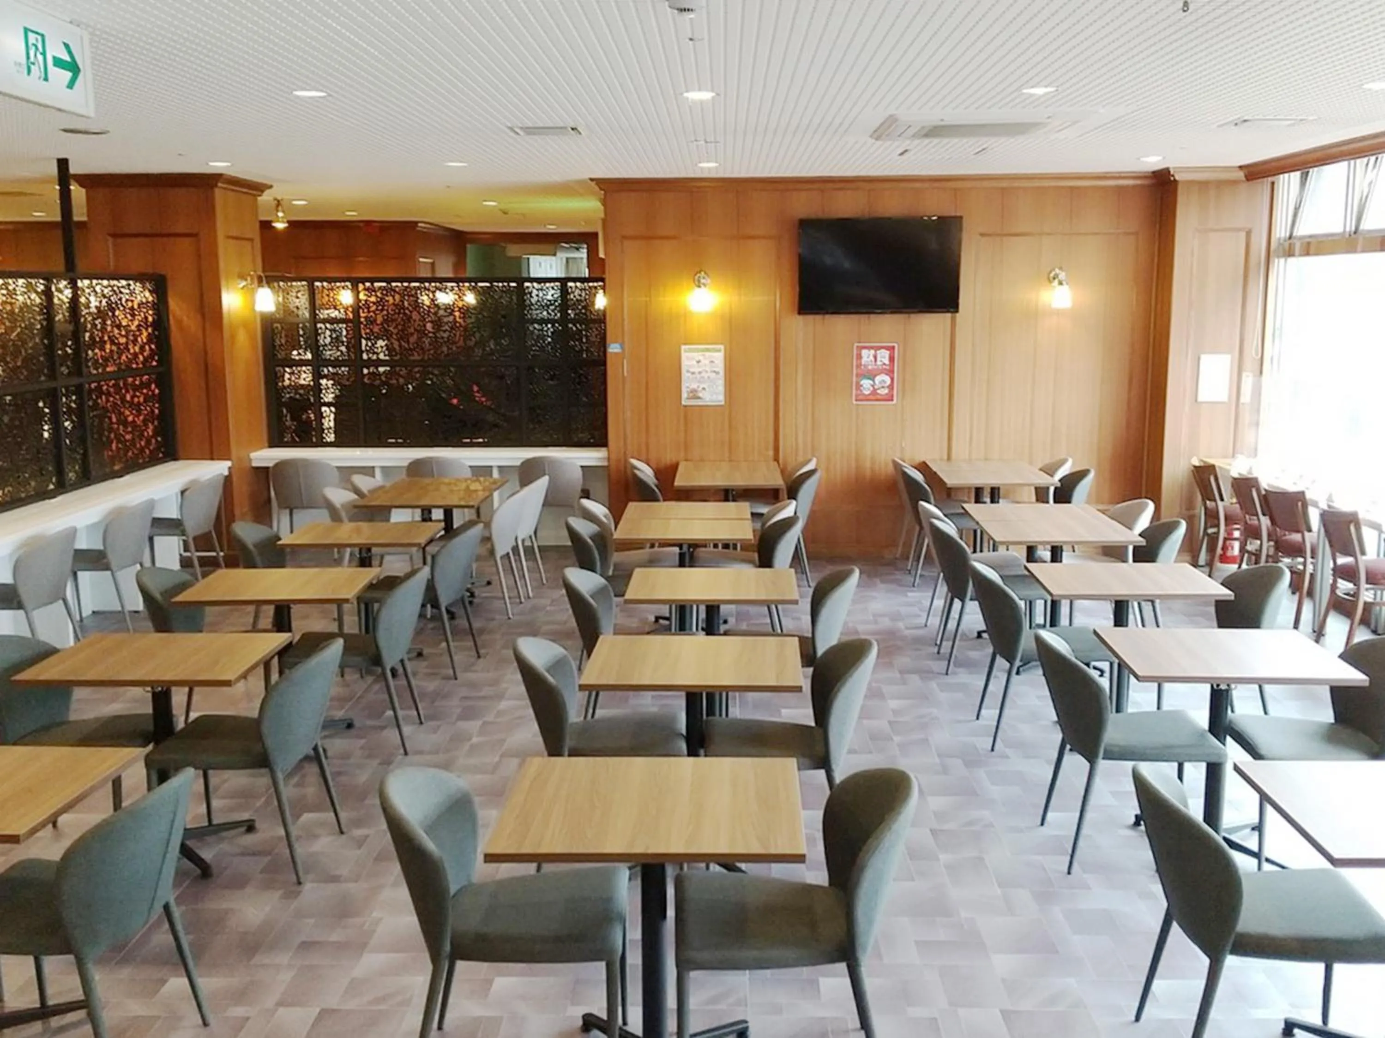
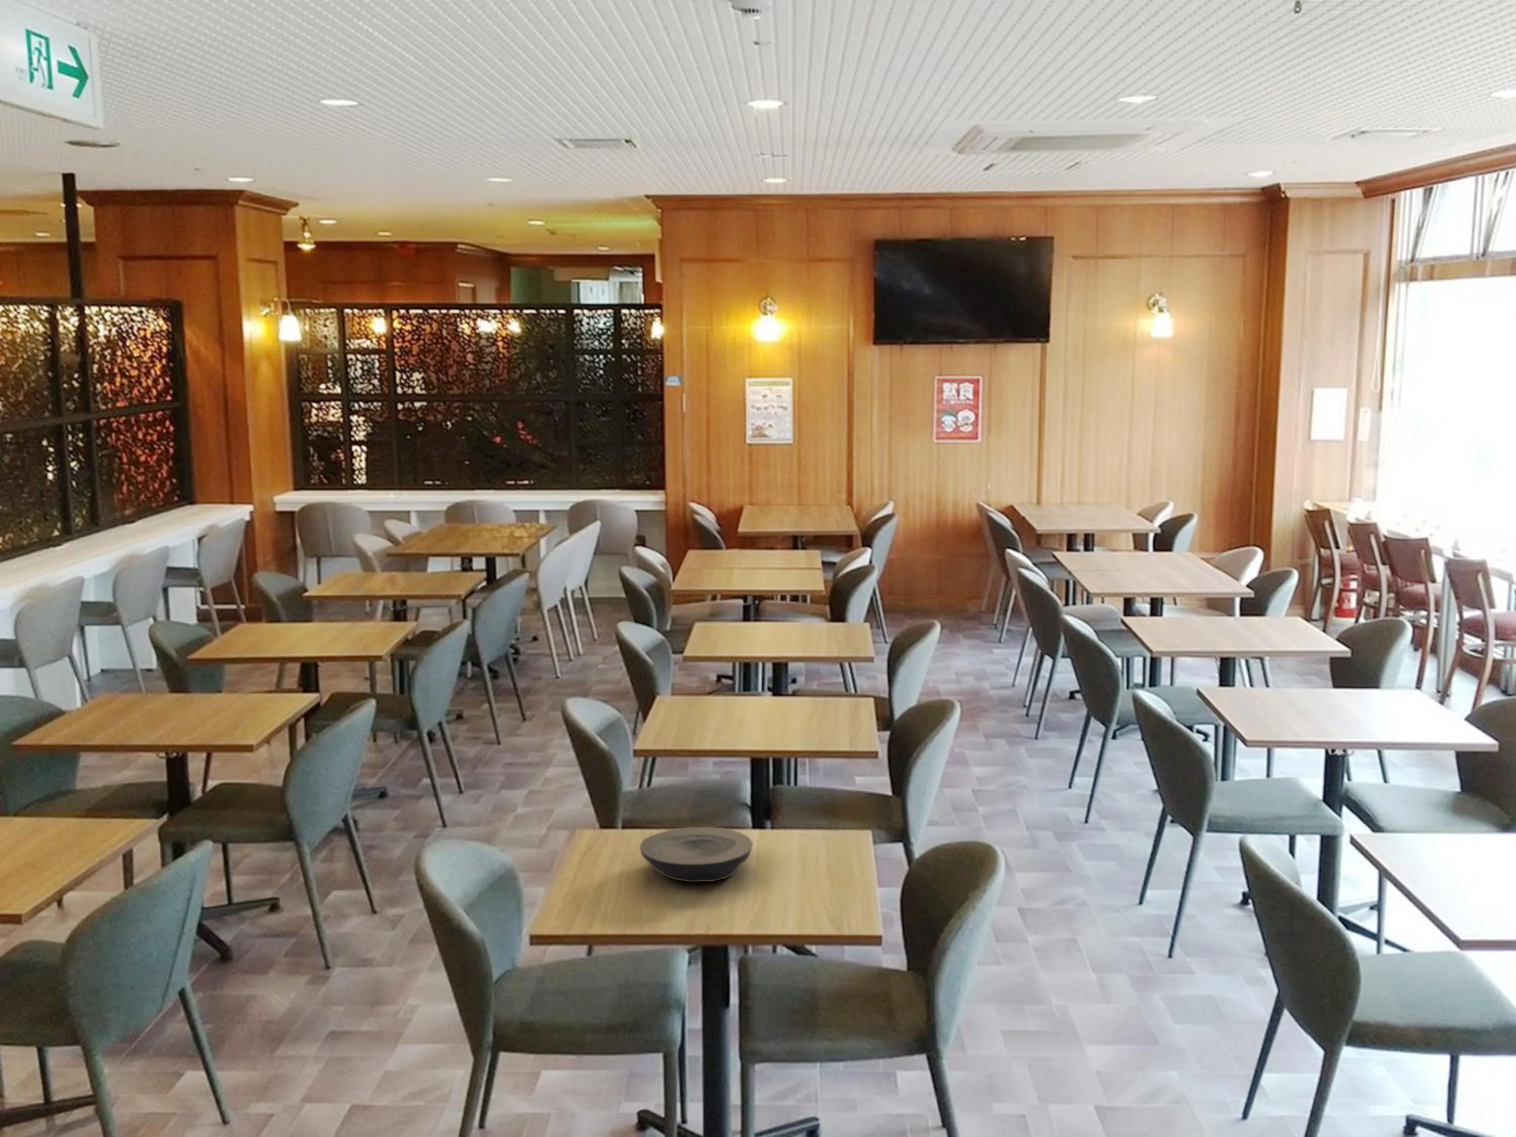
+ plate [640,826,753,883]
